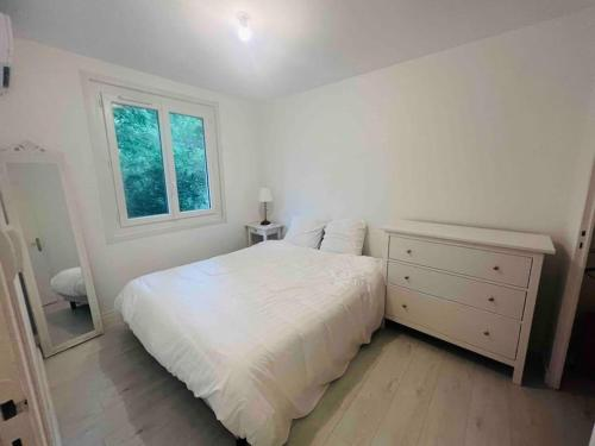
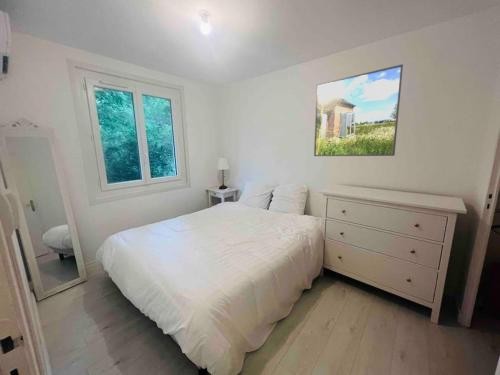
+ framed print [313,63,404,157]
